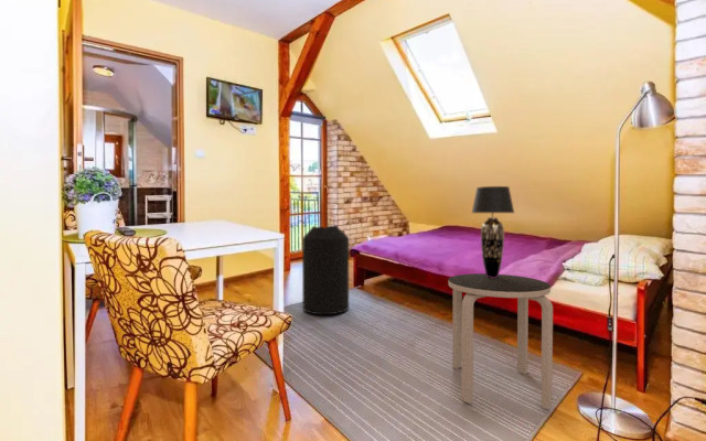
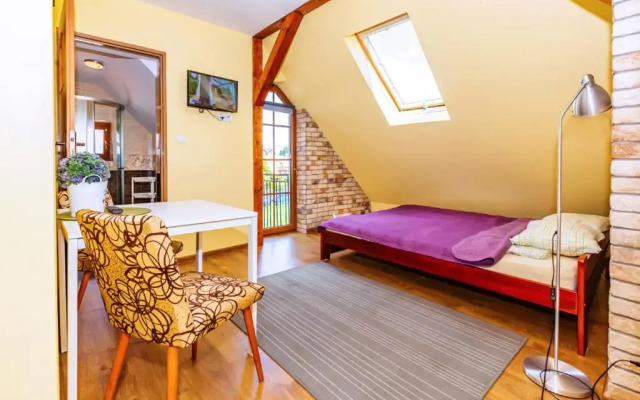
- table lamp [471,185,515,278]
- trash can [301,224,350,315]
- side table [448,272,554,410]
